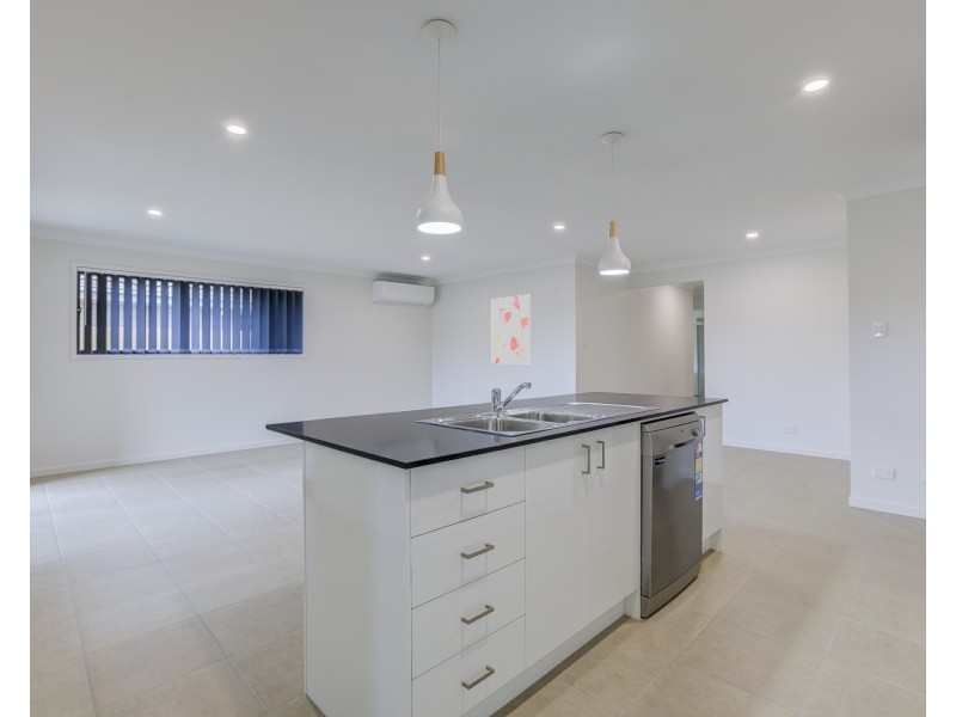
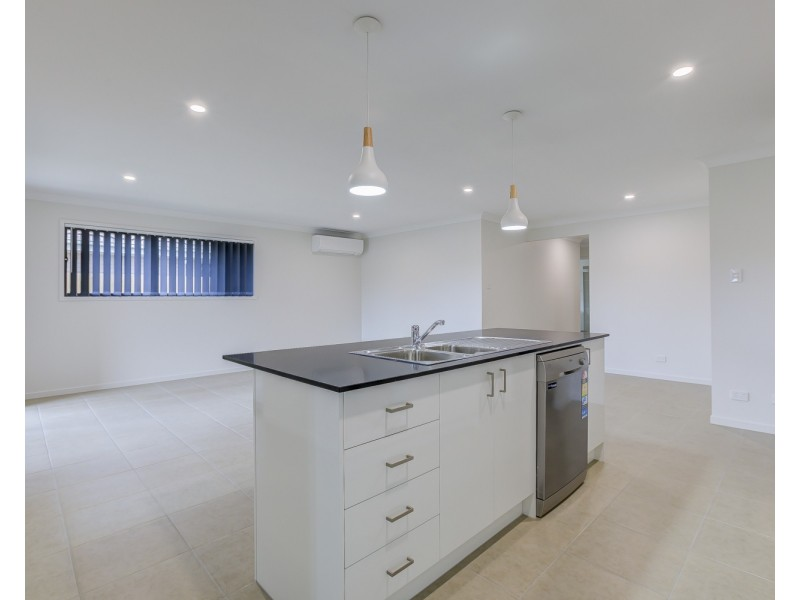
- wall art [491,294,532,364]
